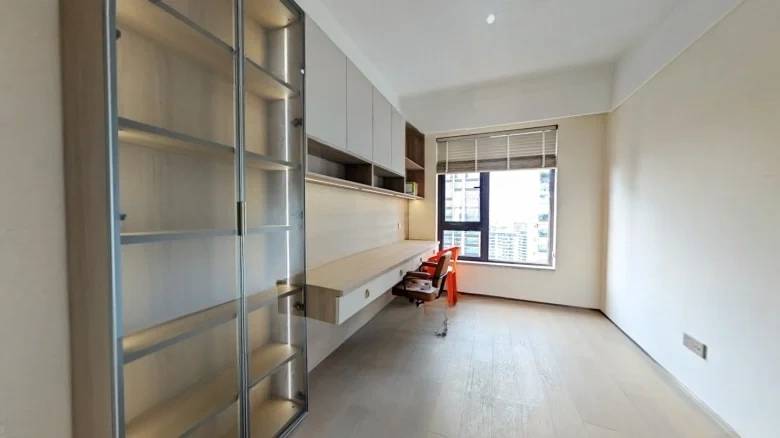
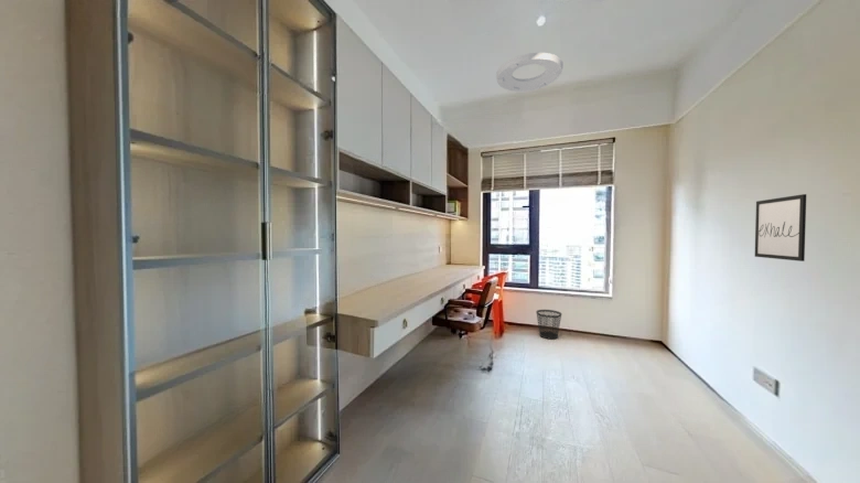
+ wastebasket [535,309,562,341]
+ ceiling light [495,52,565,93]
+ wall art [754,193,807,262]
